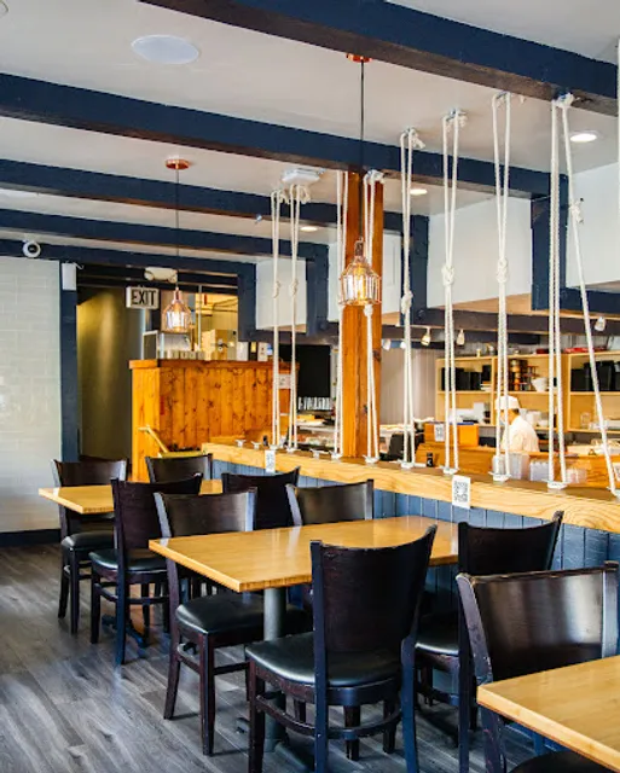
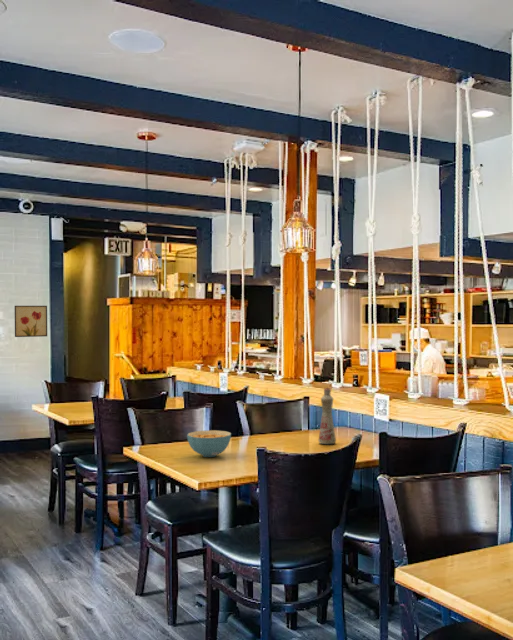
+ cereal bowl [186,429,232,458]
+ bottle [318,386,337,445]
+ wall art [14,305,48,338]
